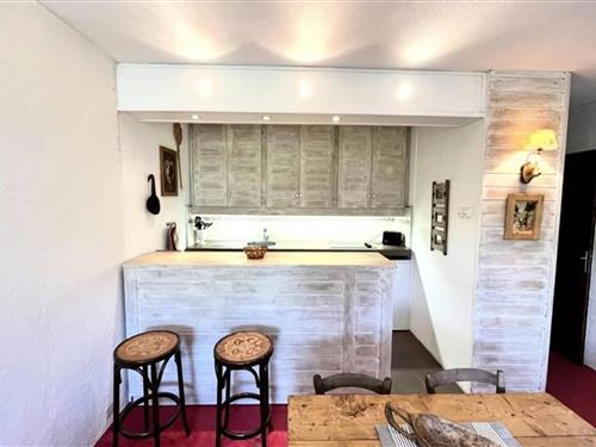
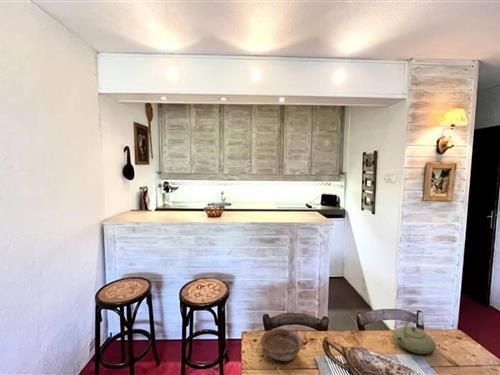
+ bowl [260,327,303,362]
+ teapot [392,315,437,355]
